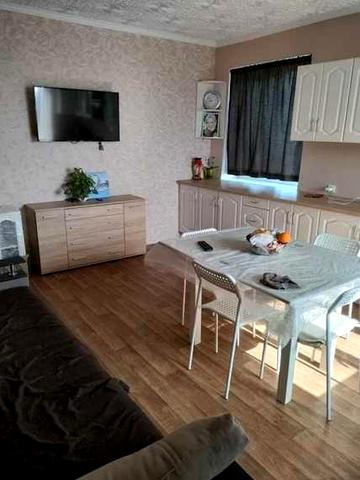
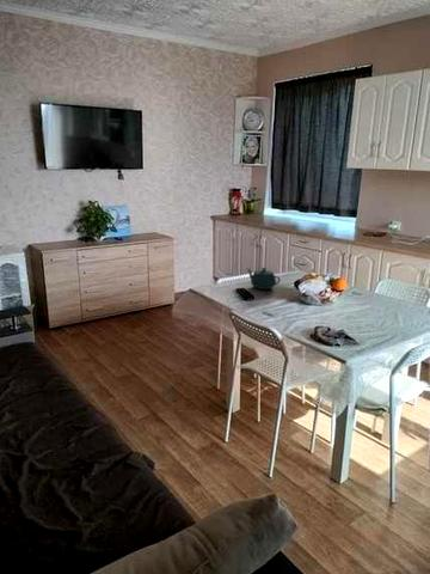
+ teapot [246,267,282,291]
